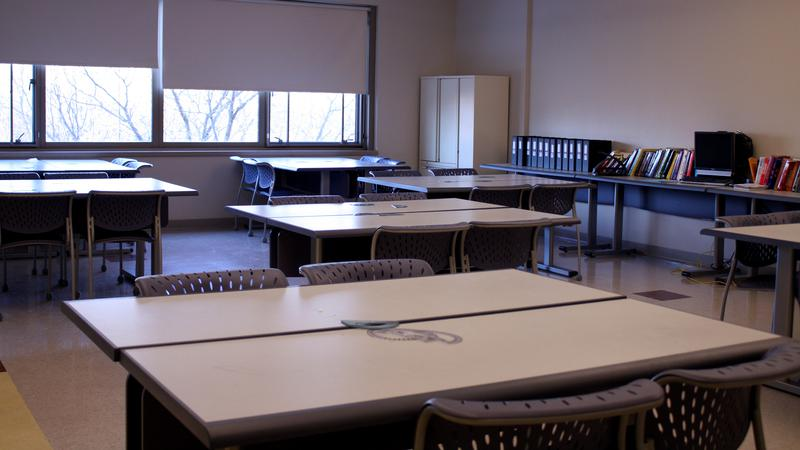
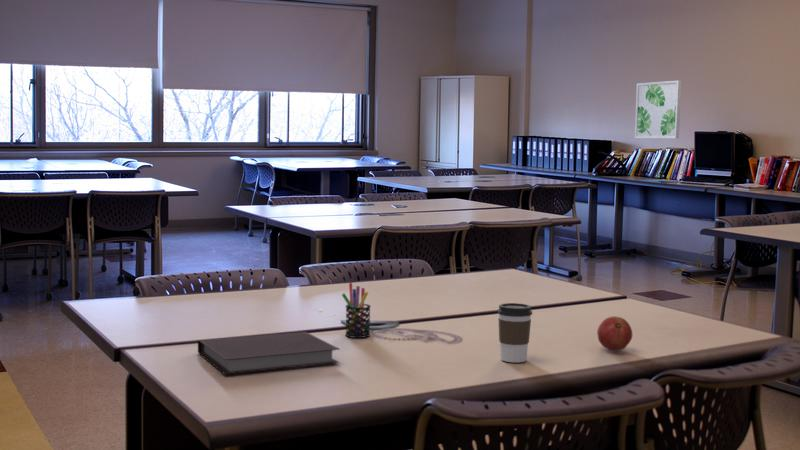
+ pen holder [341,282,372,339]
+ notebook [197,331,341,375]
+ wall art [634,80,682,139]
+ coffee cup [497,302,533,363]
+ fruit [596,315,633,351]
